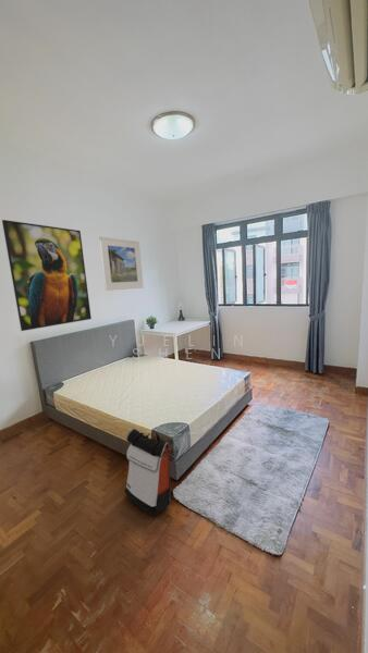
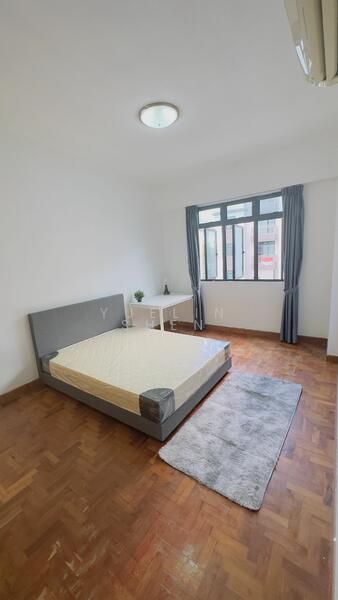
- backpack [124,428,174,517]
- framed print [1,219,93,332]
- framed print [98,235,144,292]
